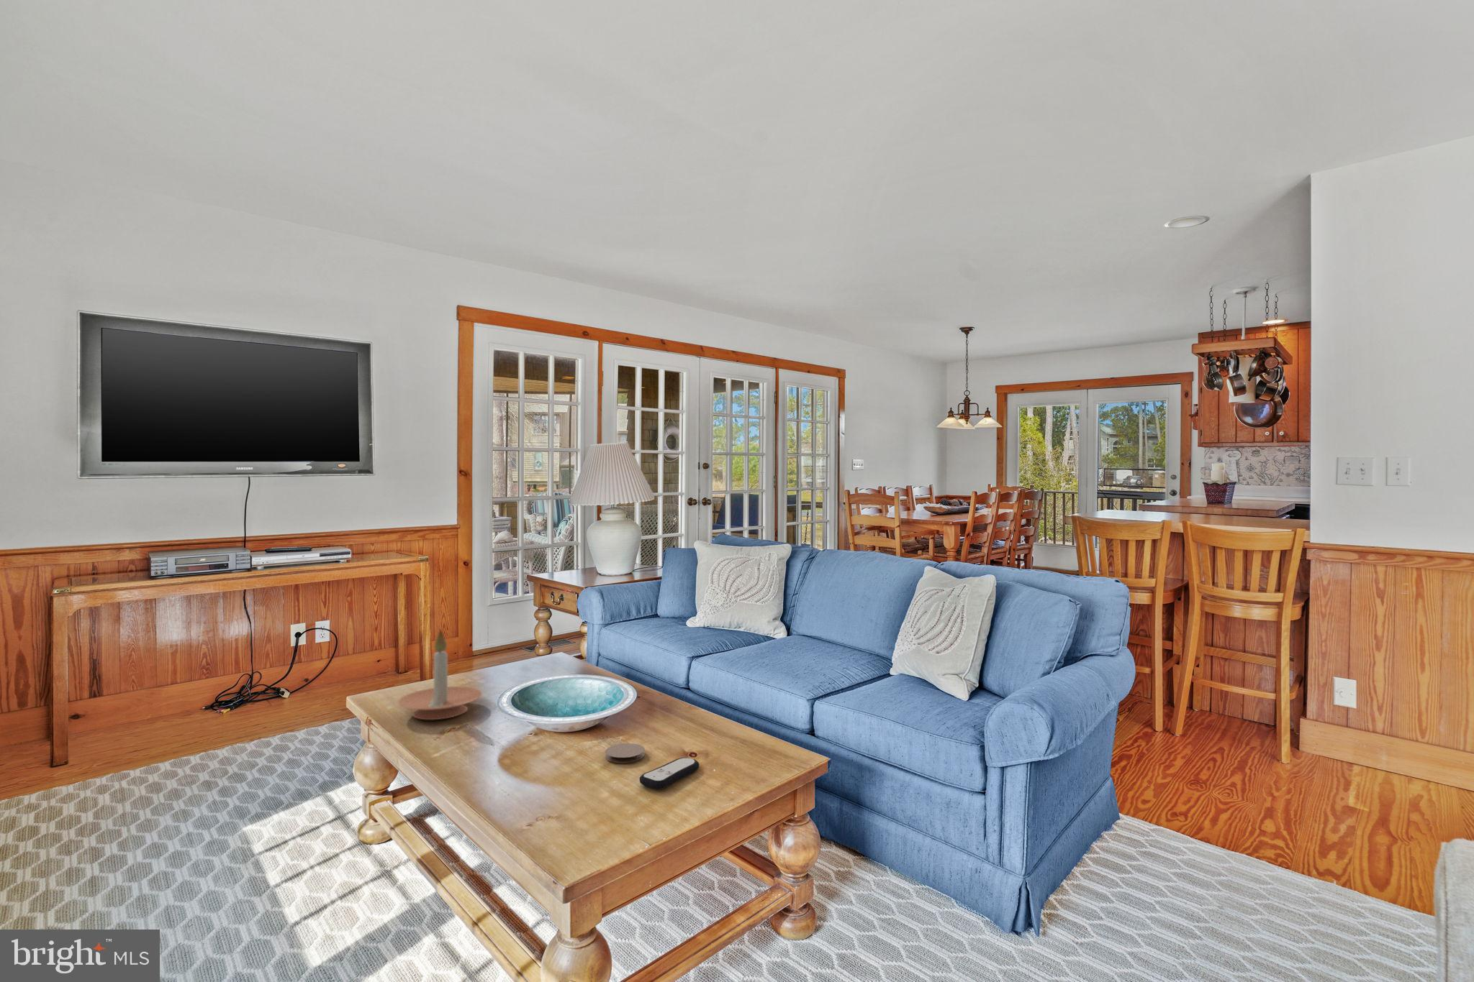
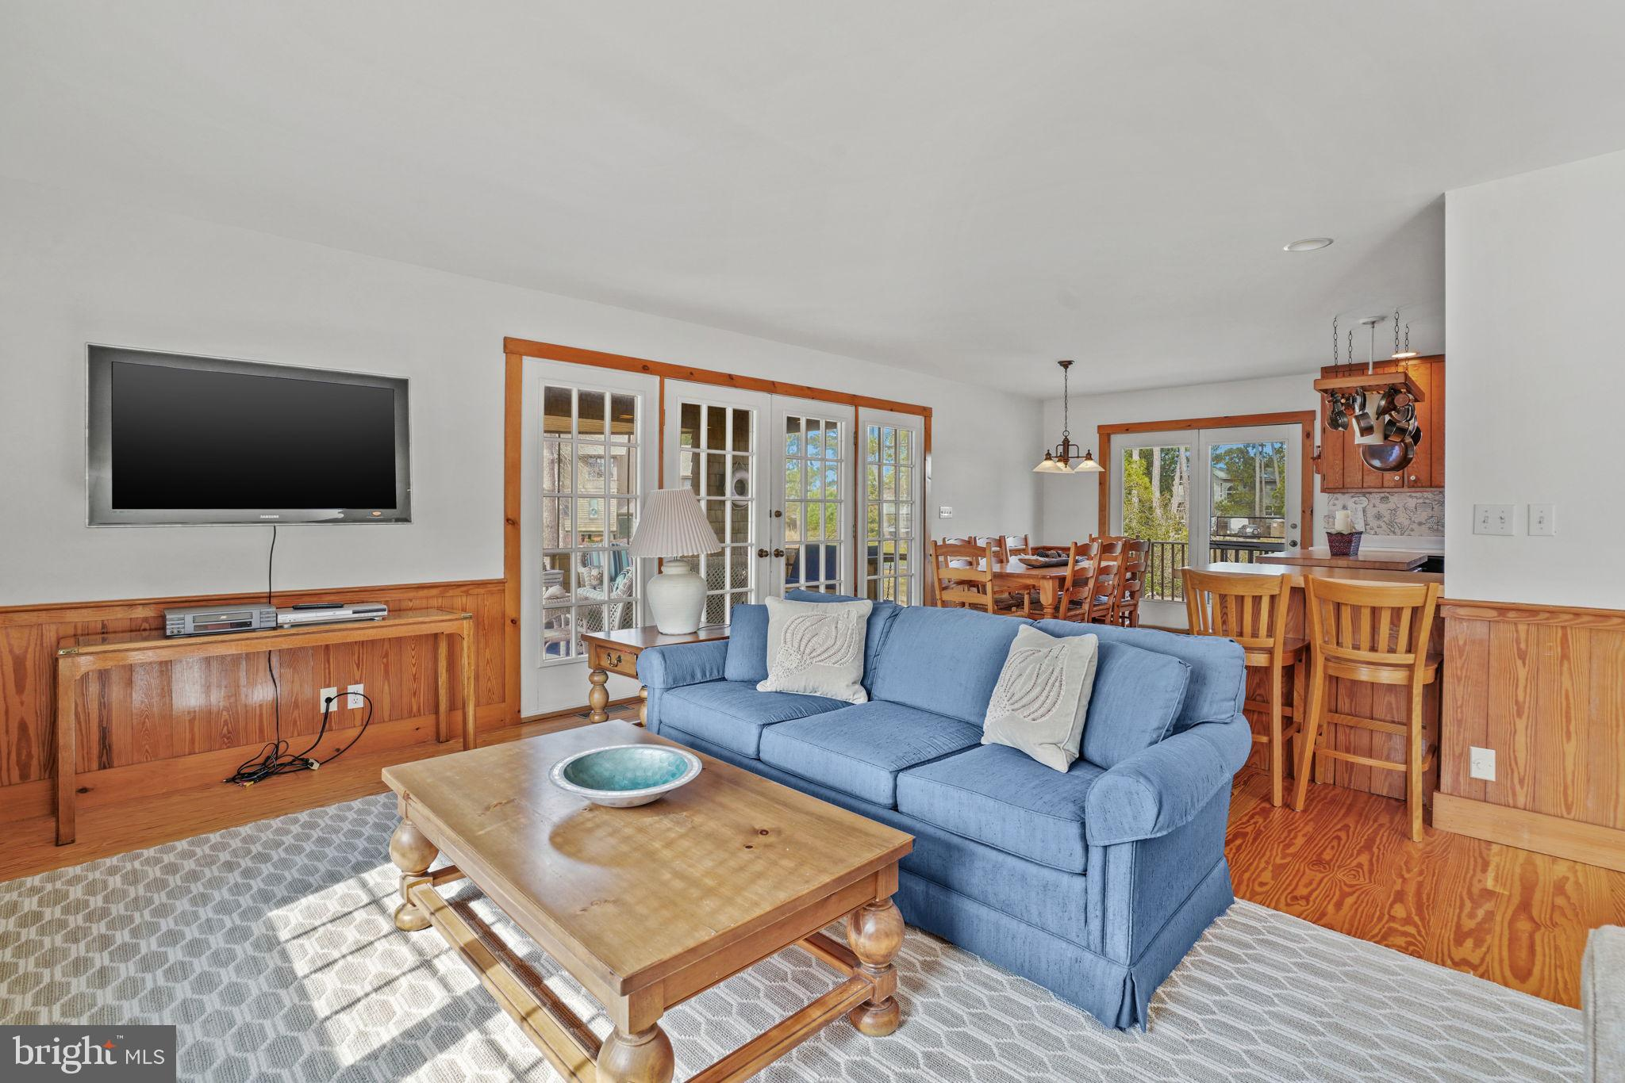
- remote control [639,757,700,790]
- candle holder [397,628,483,720]
- coaster [604,743,646,764]
